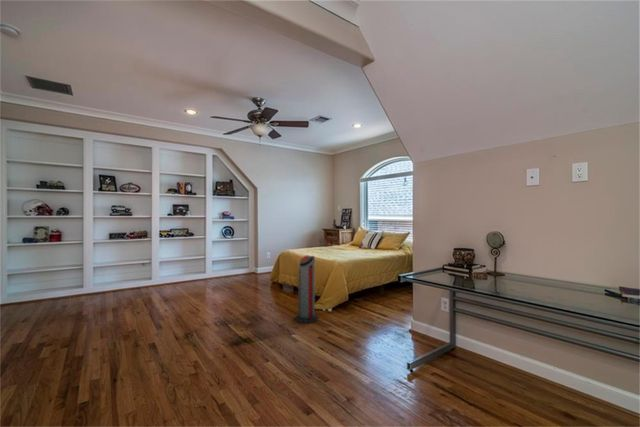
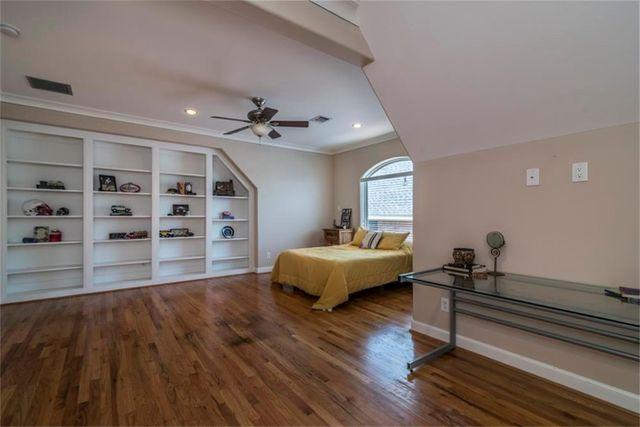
- air purifier [294,255,319,324]
